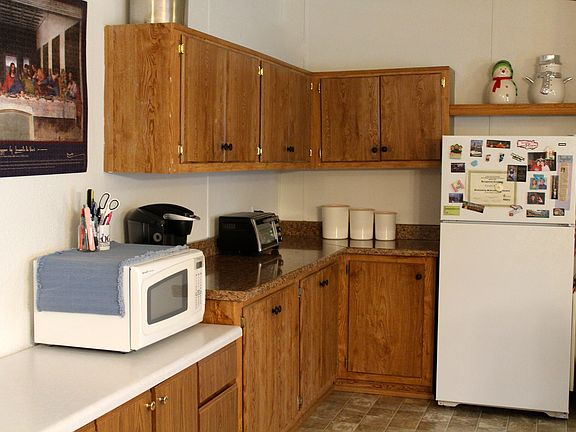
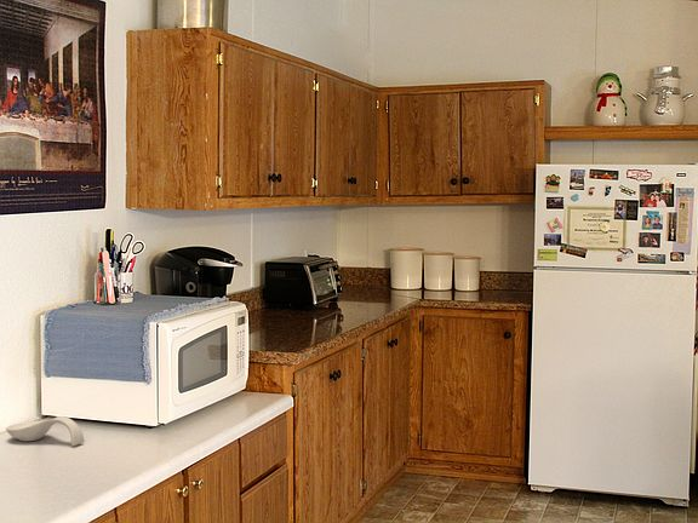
+ spoon rest [5,415,85,447]
